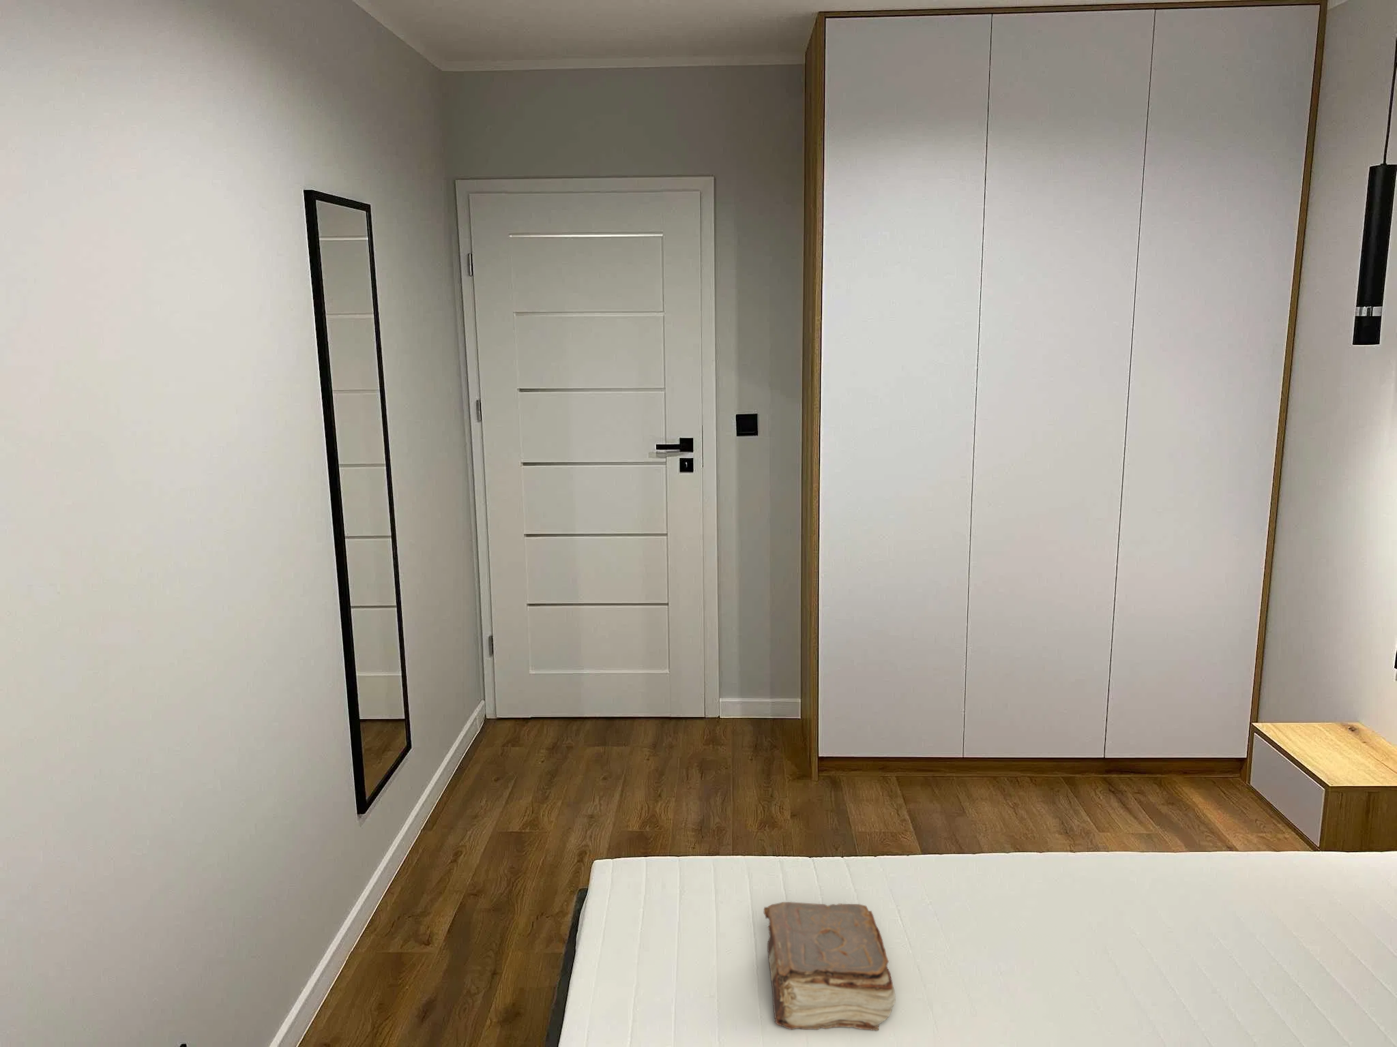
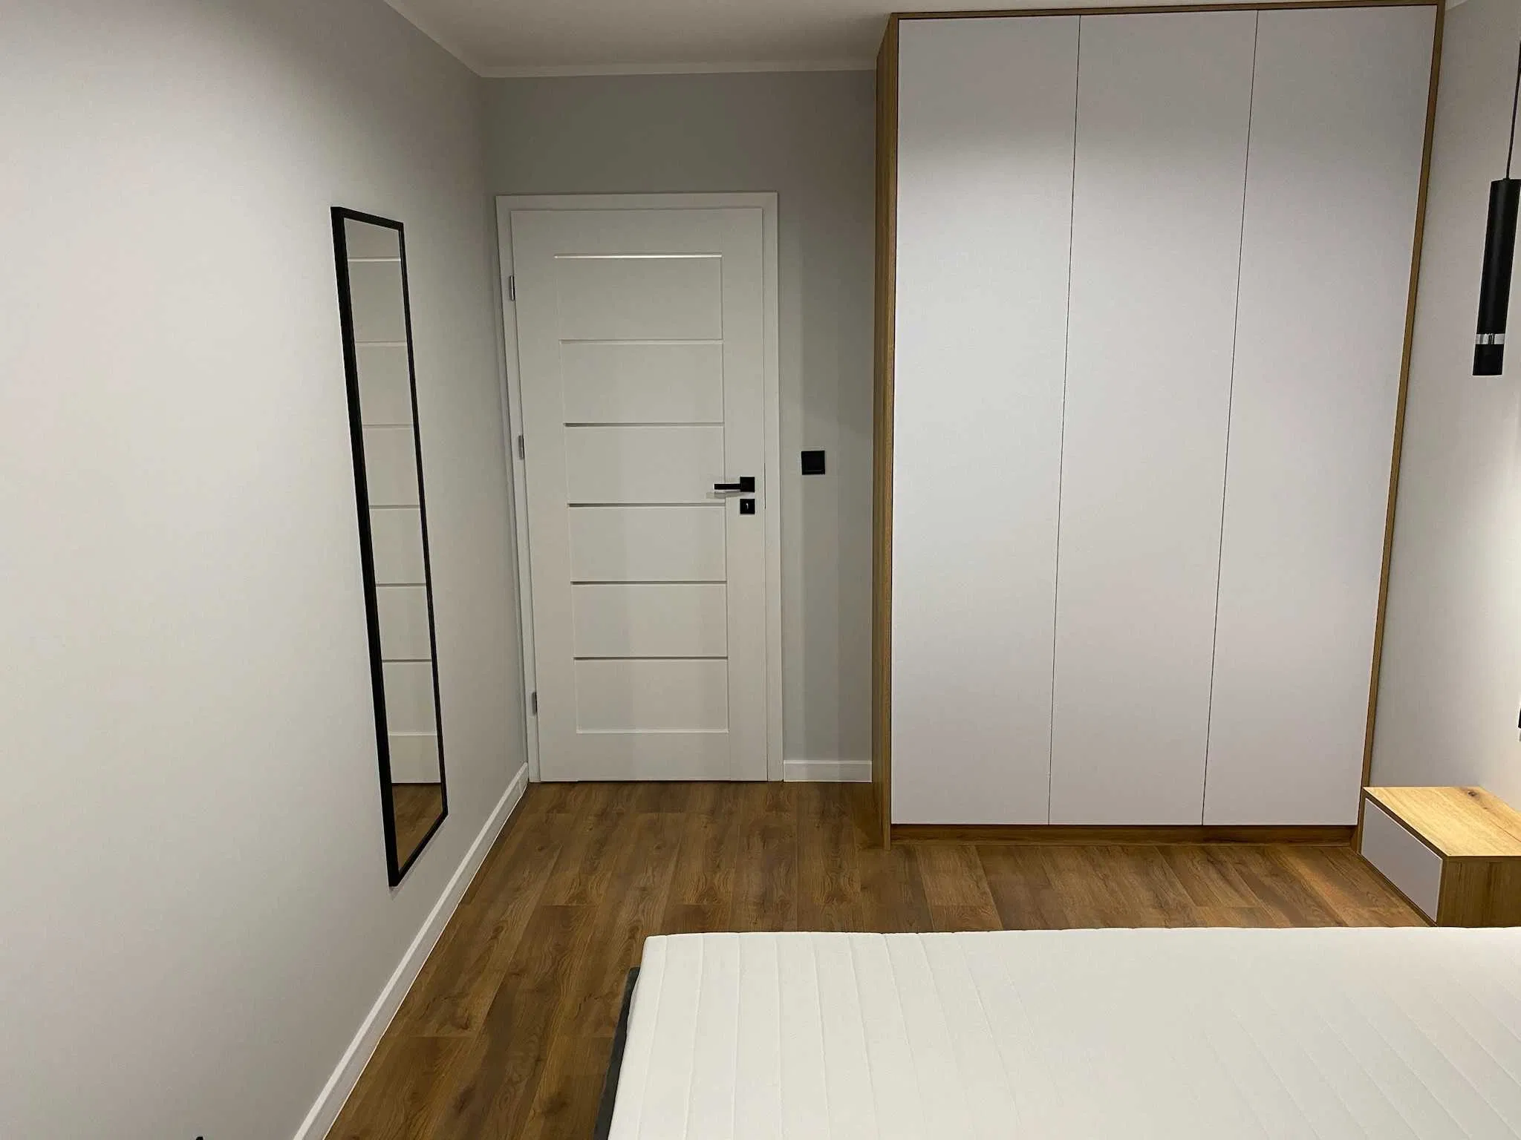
- book [763,901,897,1032]
